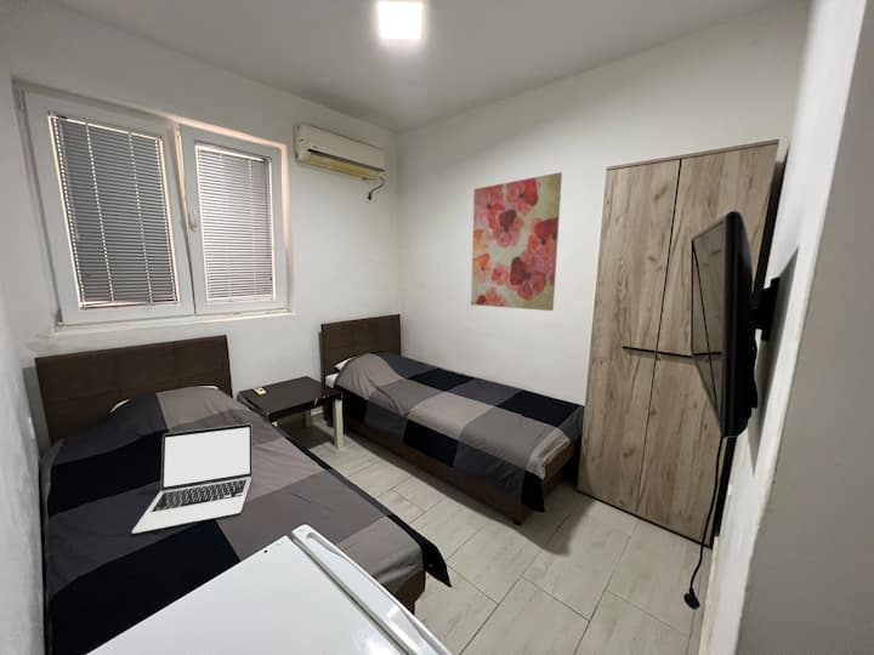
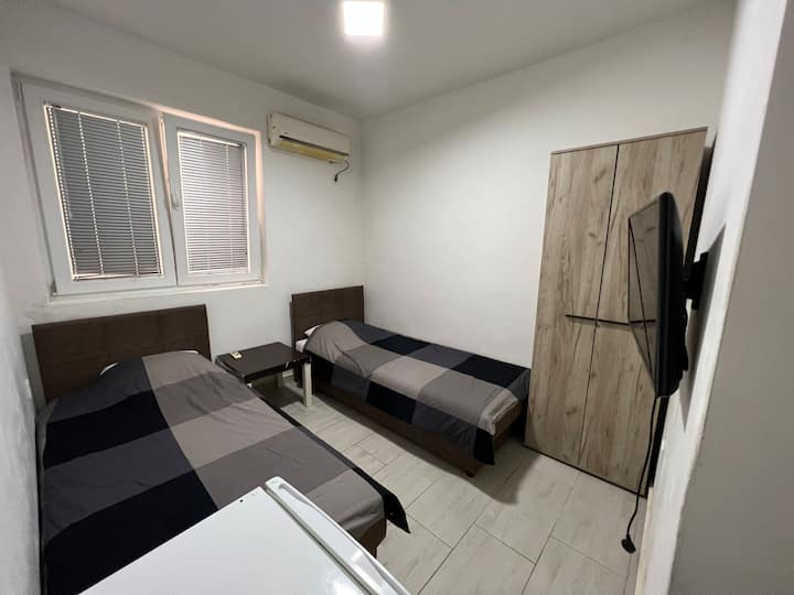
- wall art [470,171,563,312]
- laptop [131,422,254,535]
